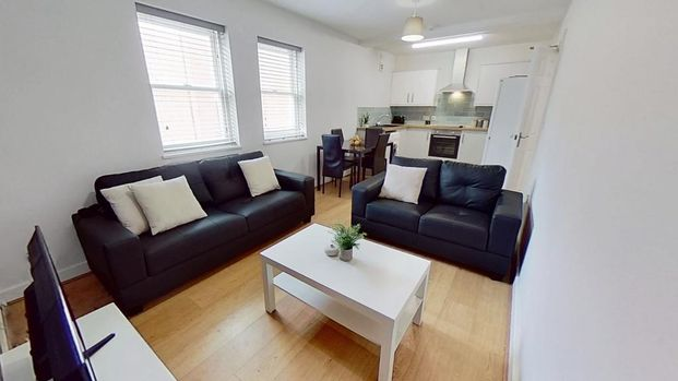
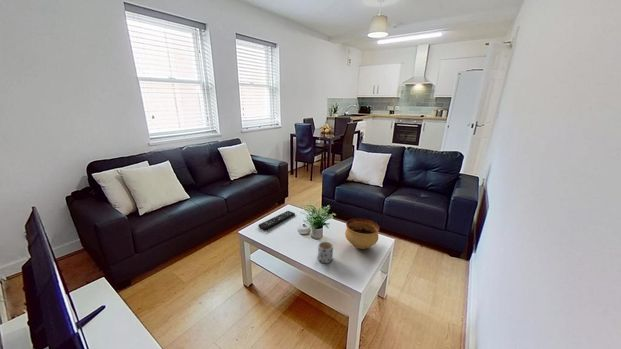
+ mug [316,241,334,264]
+ bowl [344,217,380,250]
+ remote control [257,210,296,231]
